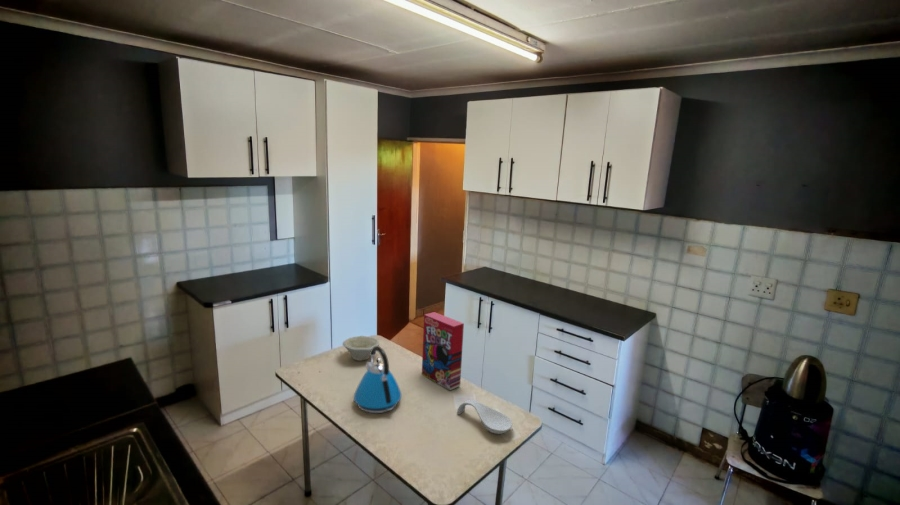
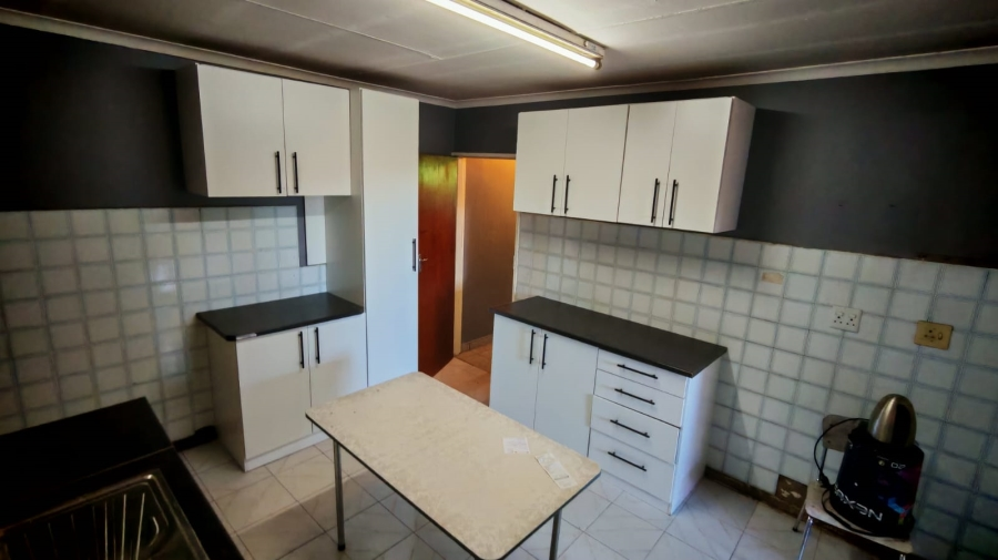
- bowl [342,335,381,362]
- spoon rest [456,399,513,435]
- kettle [353,345,402,414]
- cereal box [421,311,465,391]
